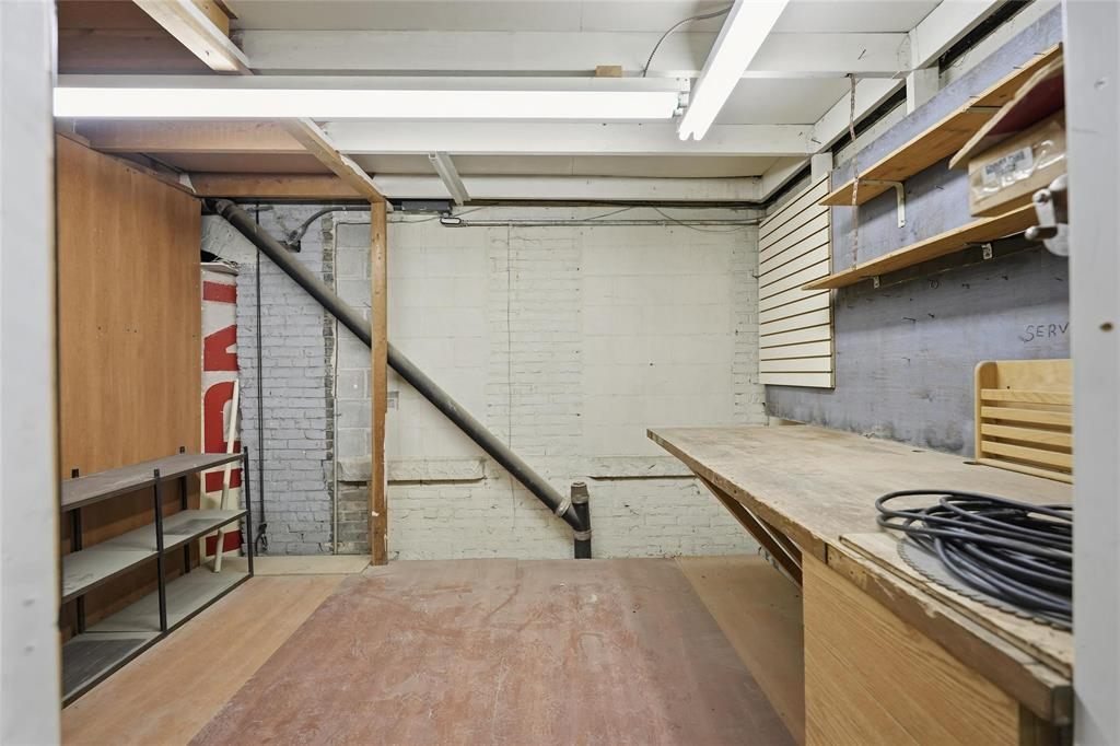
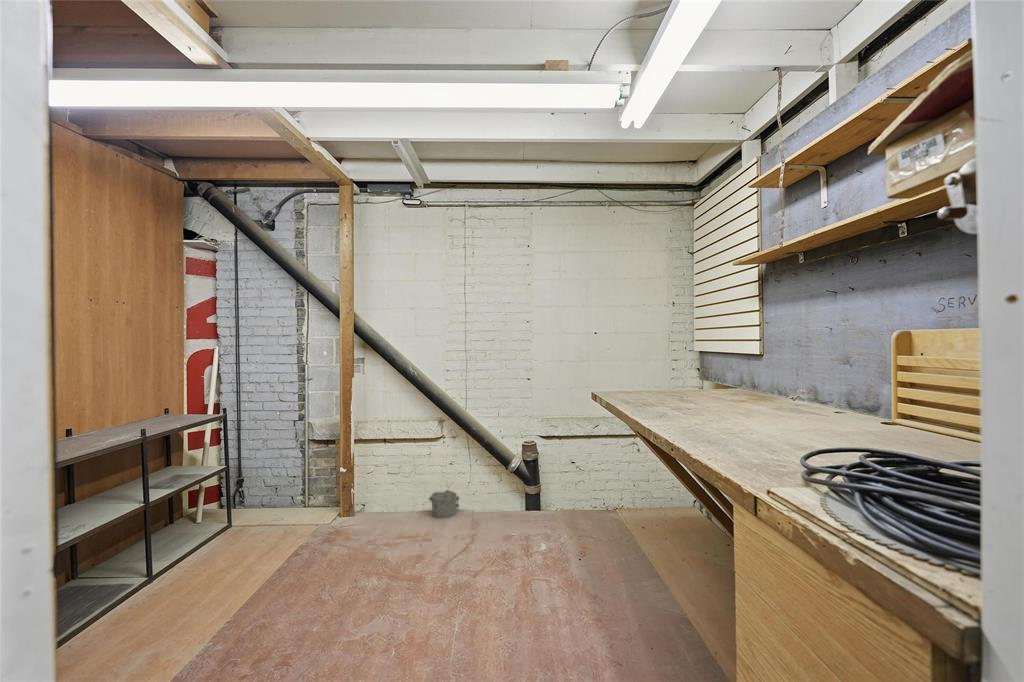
+ bucket [428,489,460,520]
